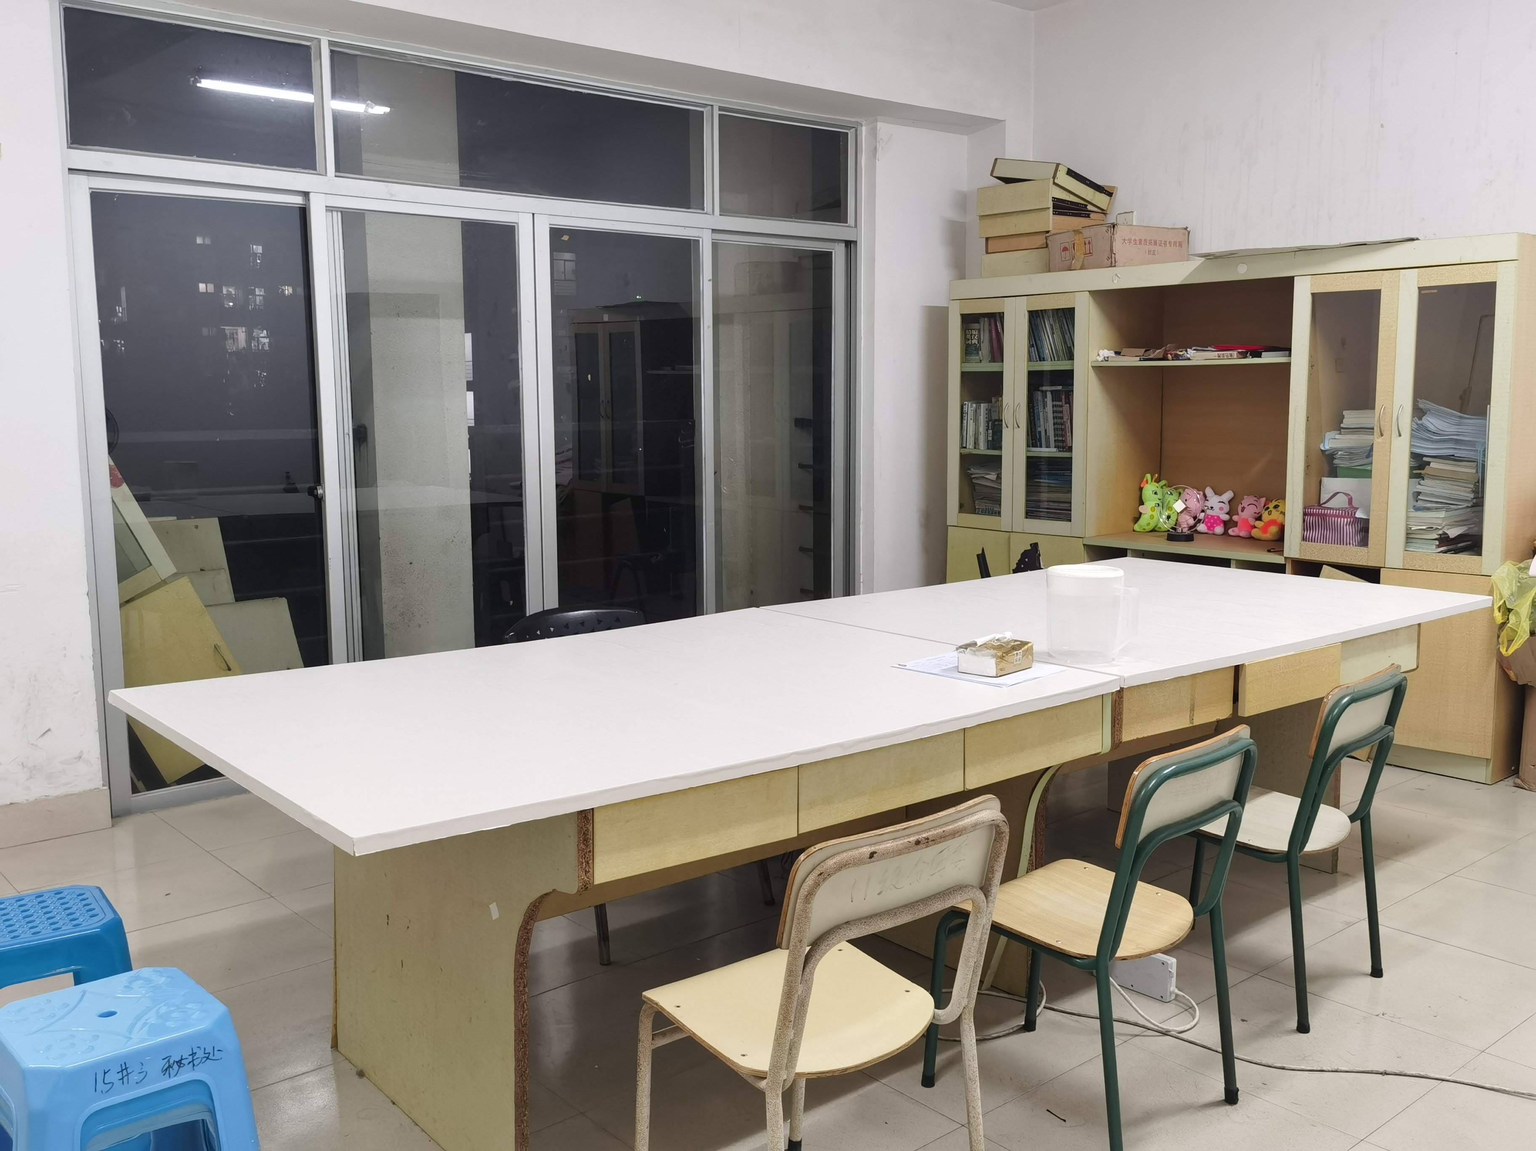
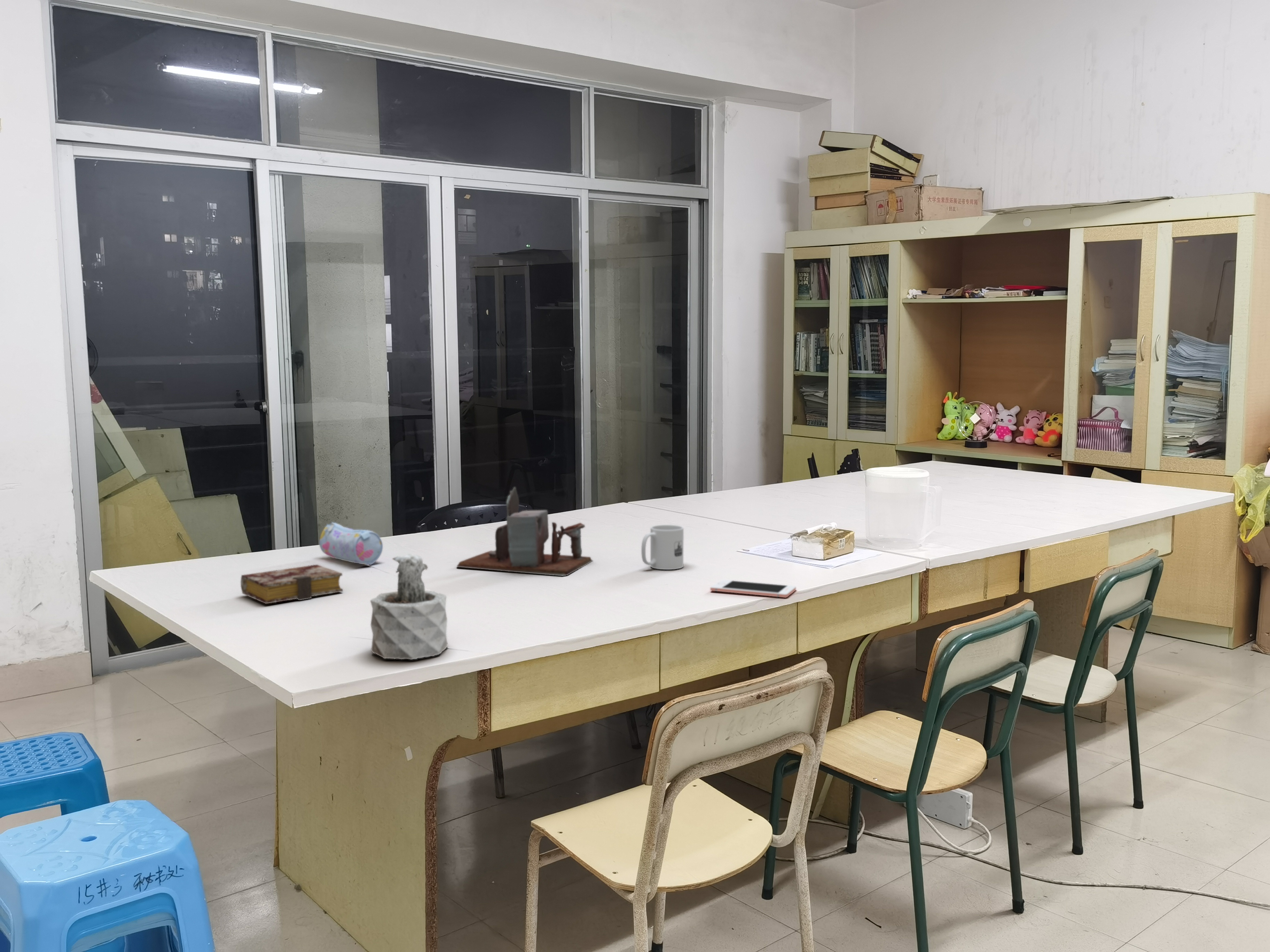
+ succulent plant [370,554,448,660]
+ desk organizer [456,487,593,577]
+ book [240,564,343,604]
+ mug [641,524,684,570]
+ pencil case [319,522,383,565]
+ cell phone [710,579,796,598]
